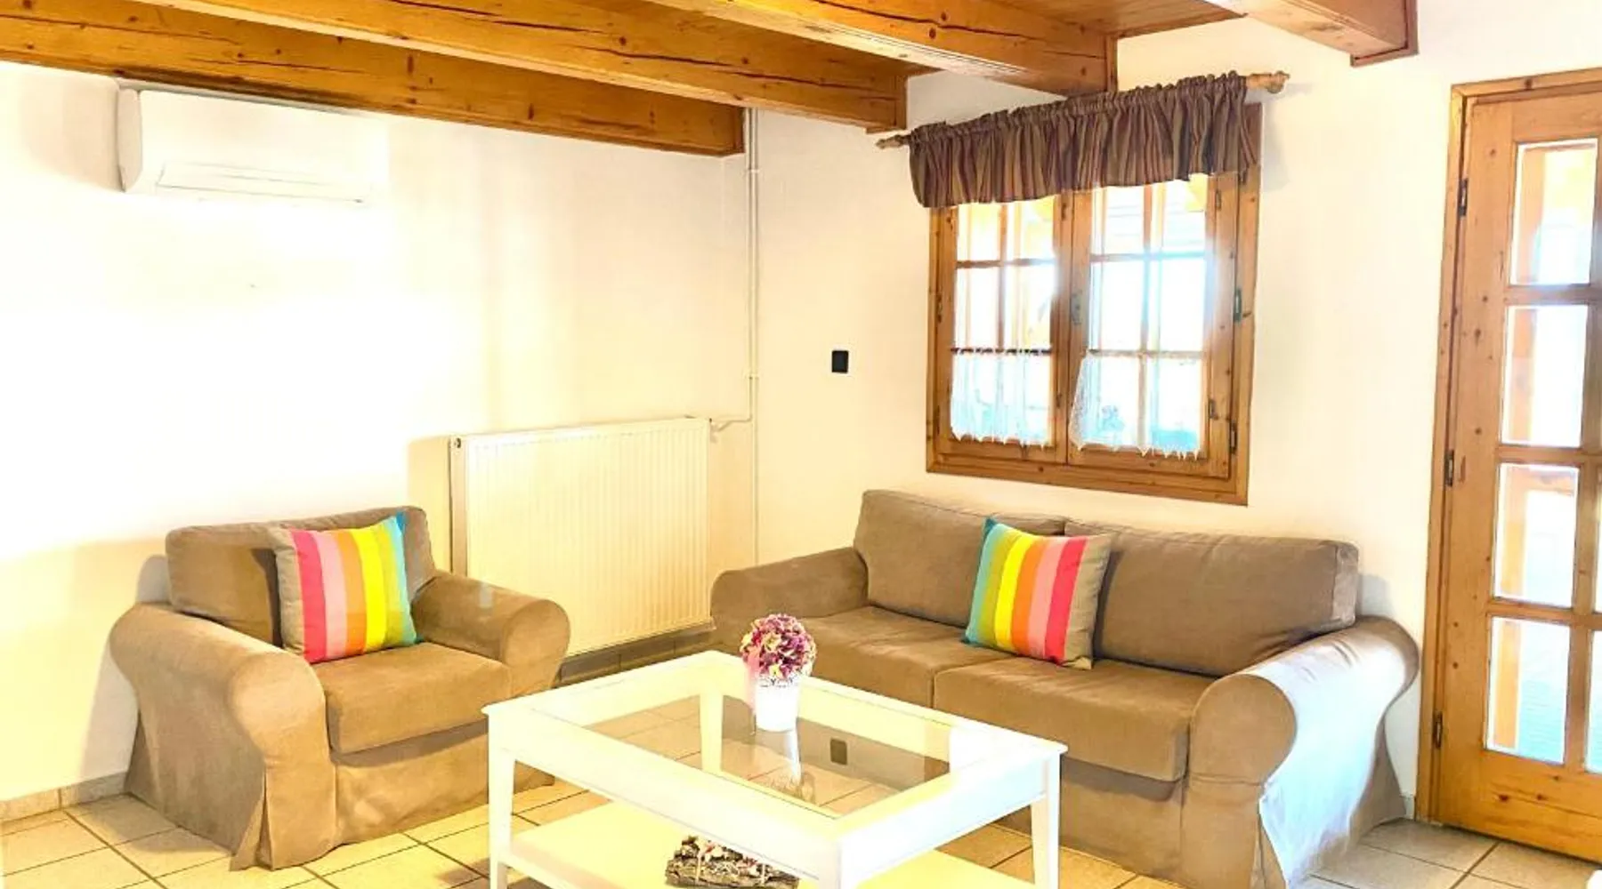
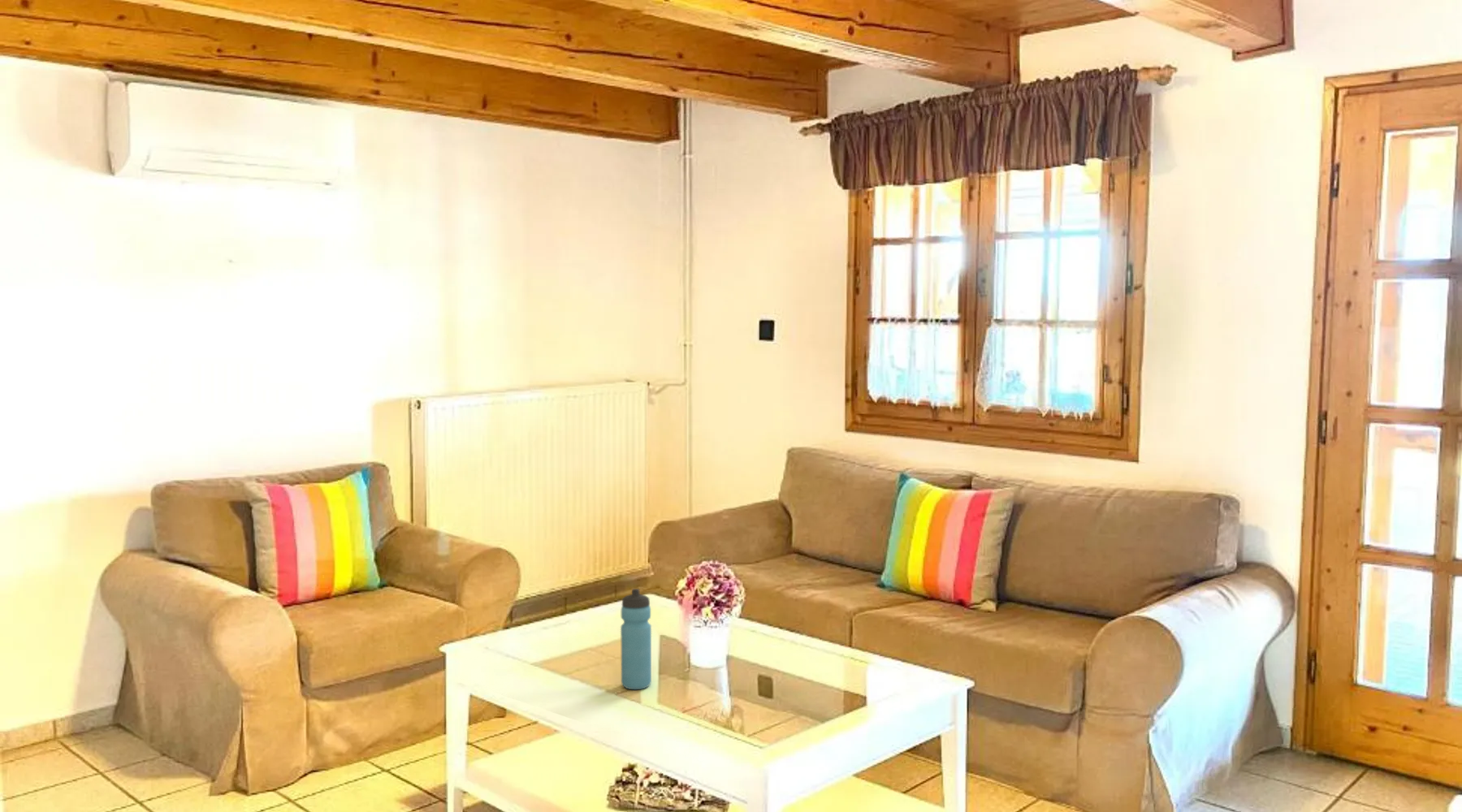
+ water bottle [620,588,652,690]
